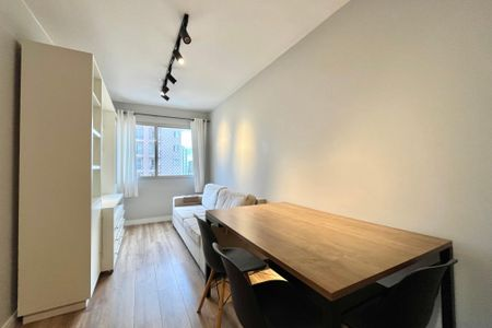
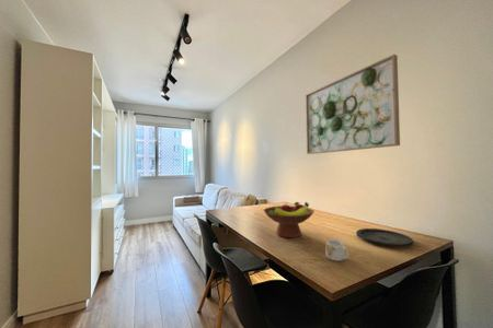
+ plate [355,227,414,247]
+ mug [324,238,349,262]
+ fruit bowl [263,201,316,238]
+ wall art [305,54,401,155]
